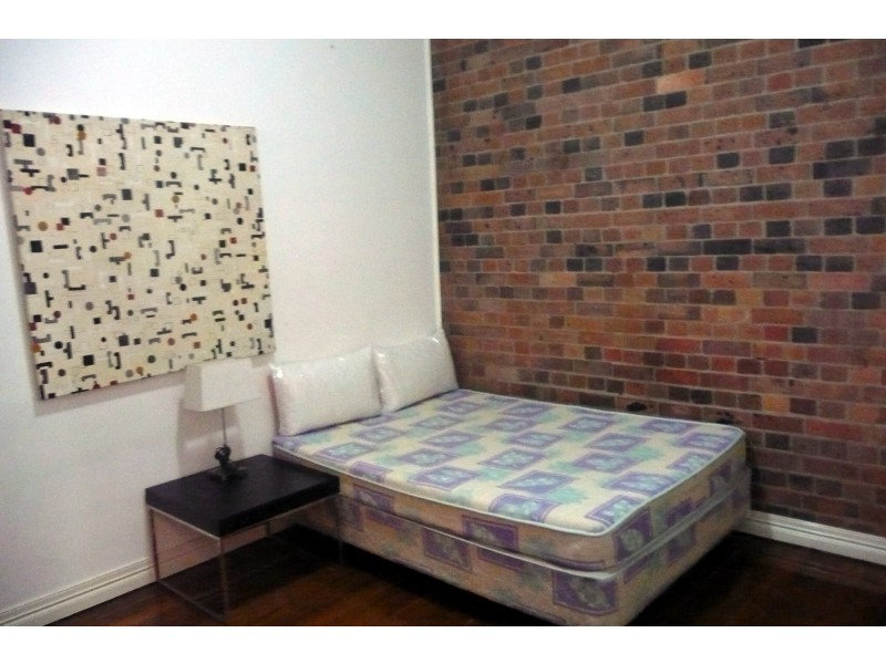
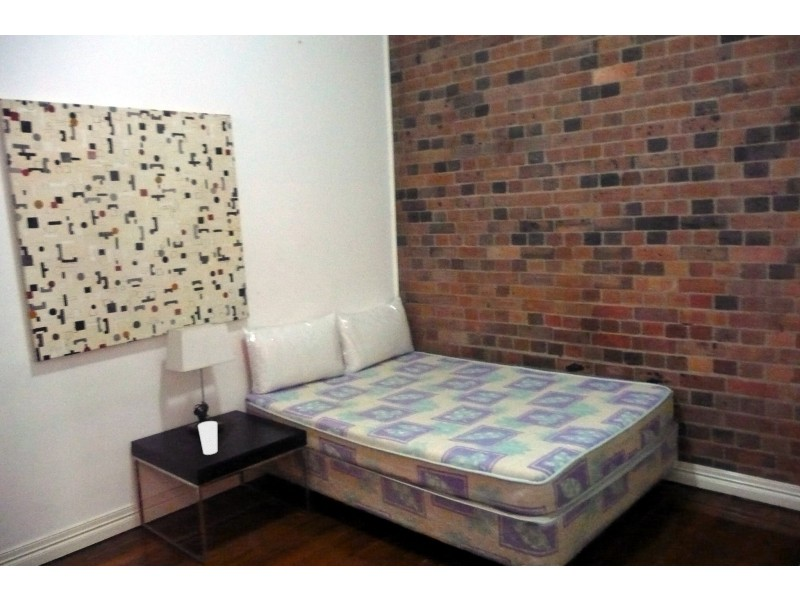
+ cup [197,420,218,456]
